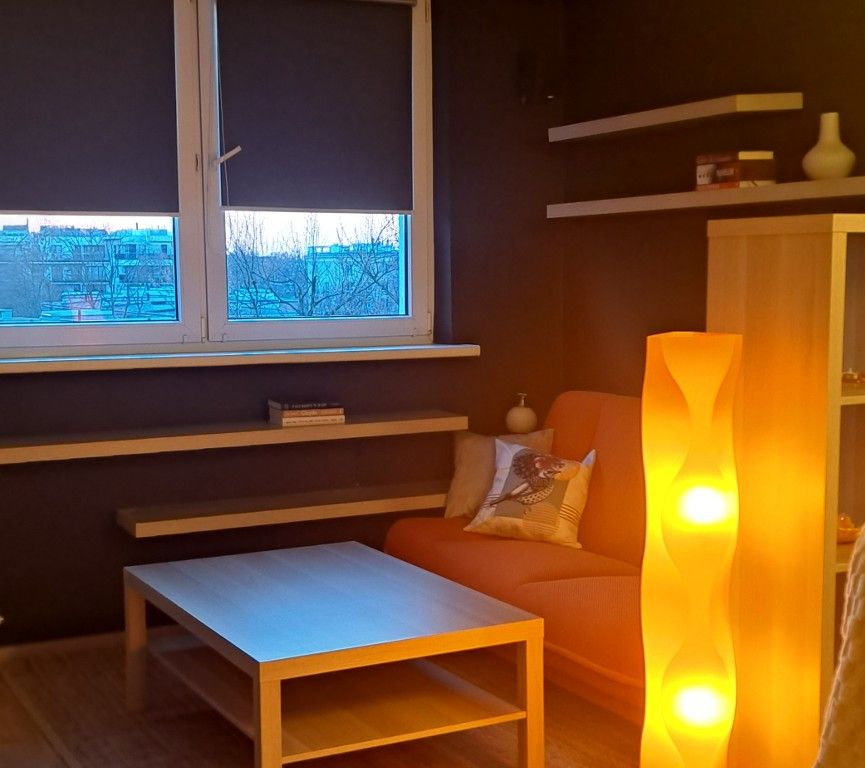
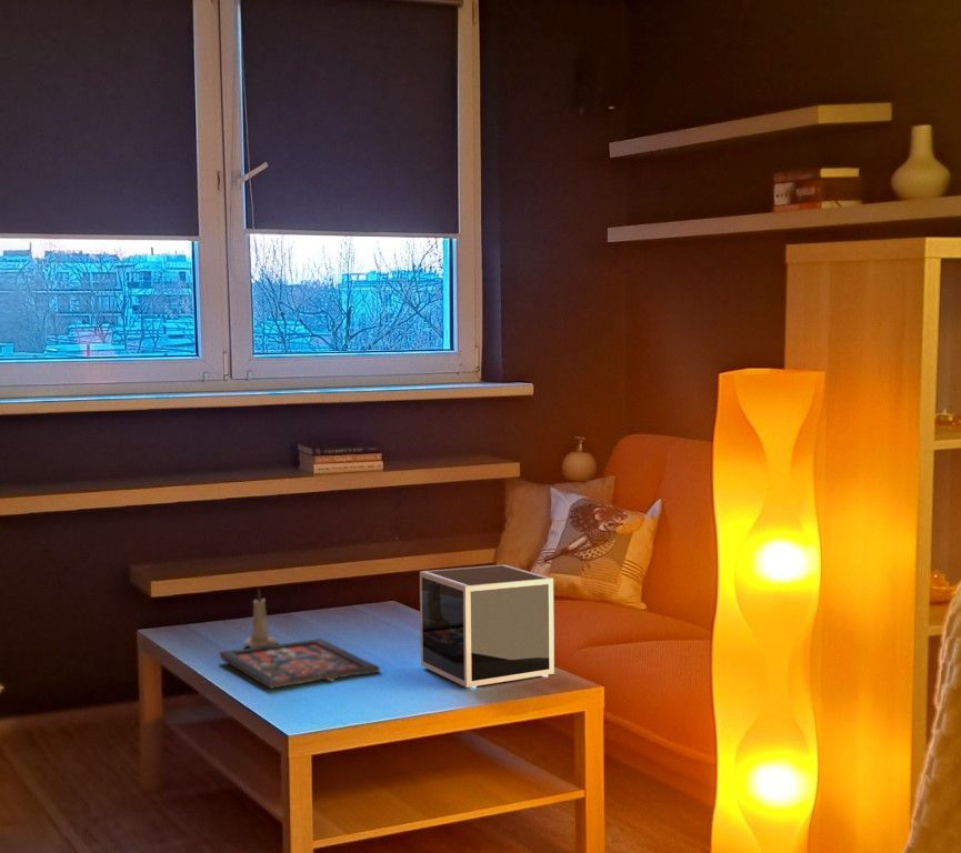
+ board game [219,638,381,690]
+ speaker [419,563,555,689]
+ candle [242,588,279,648]
